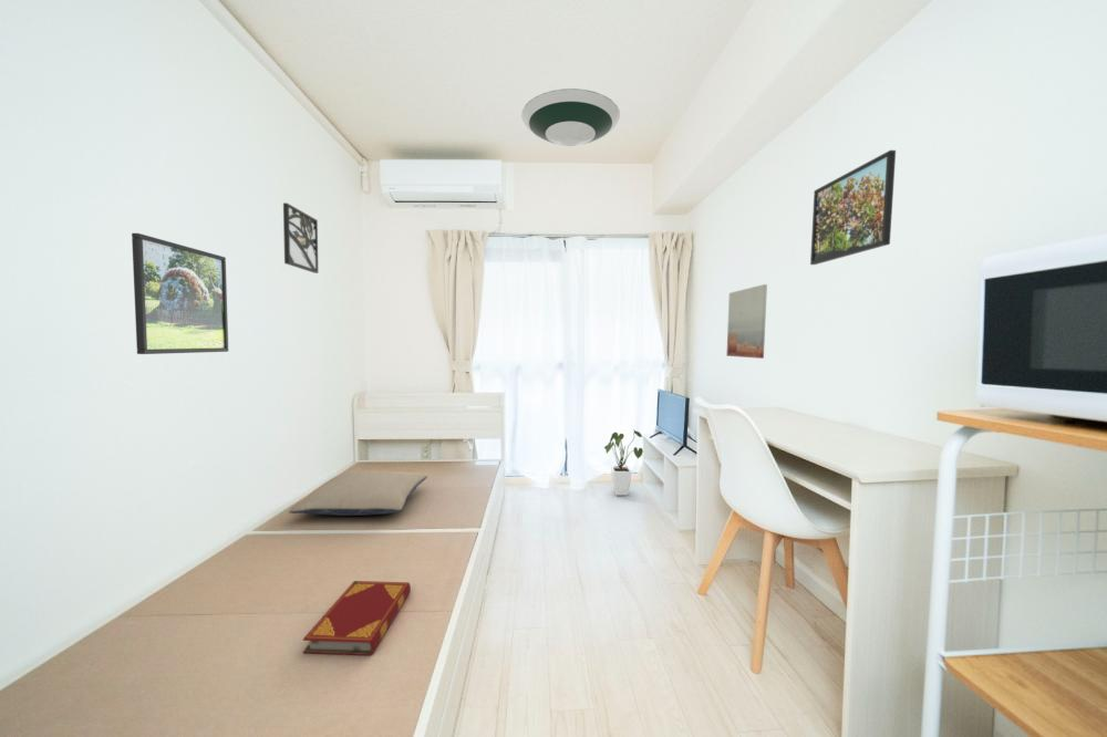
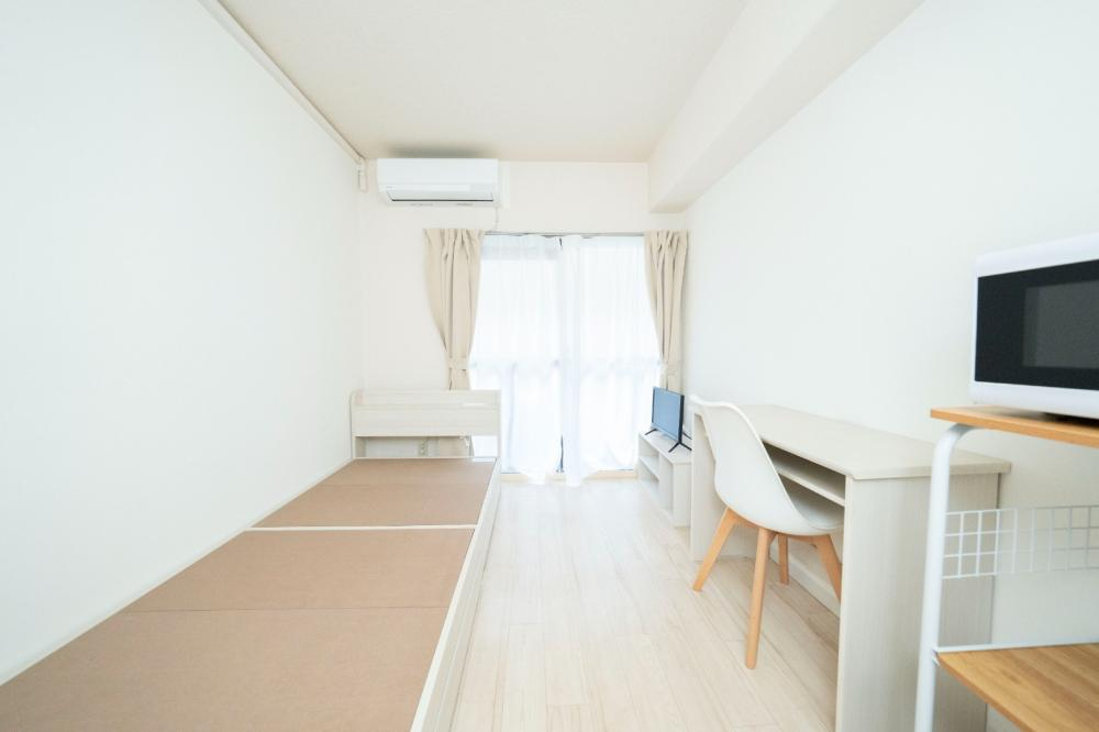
- wall art [725,283,768,360]
- hardback book [302,580,412,656]
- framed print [131,232,229,355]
- house plant [603,428,644,497]
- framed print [809,149,897,266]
- pillow [288,469,428,517]
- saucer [520,87,621,147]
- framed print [282,201,320,274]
